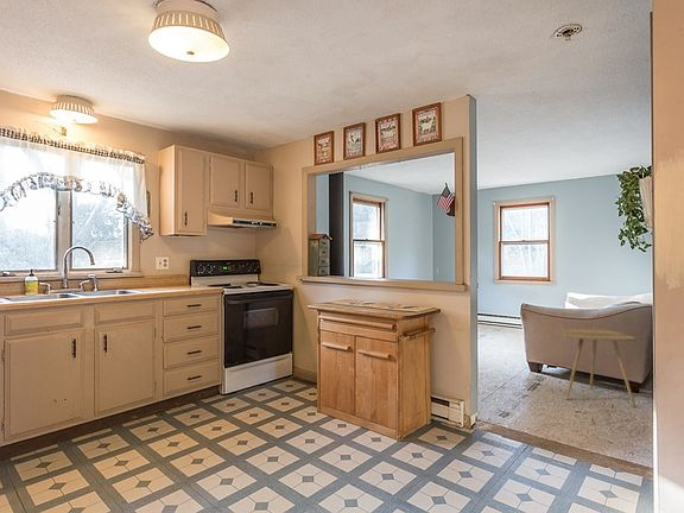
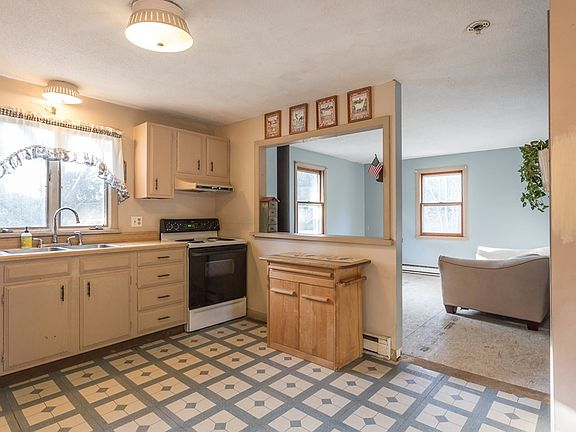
- side table [563,327,638,408]
